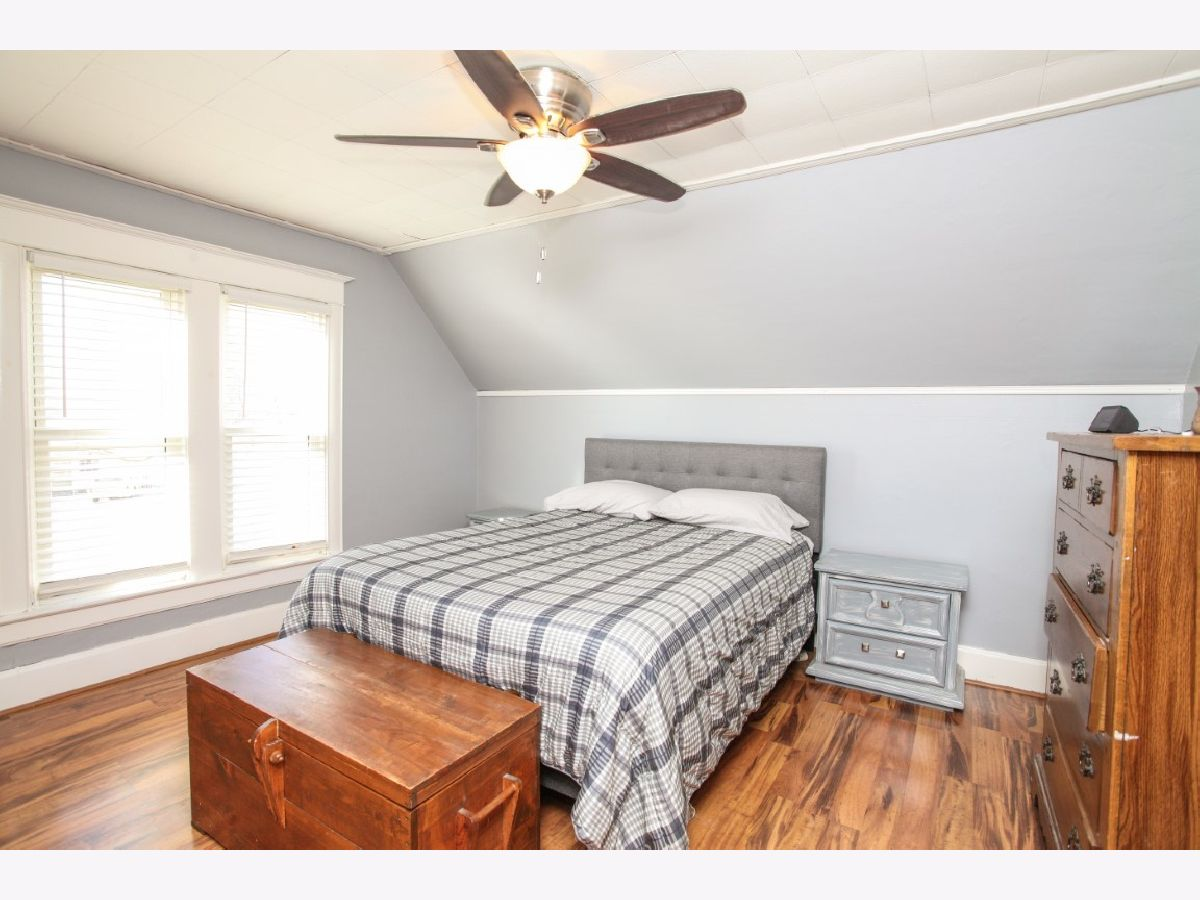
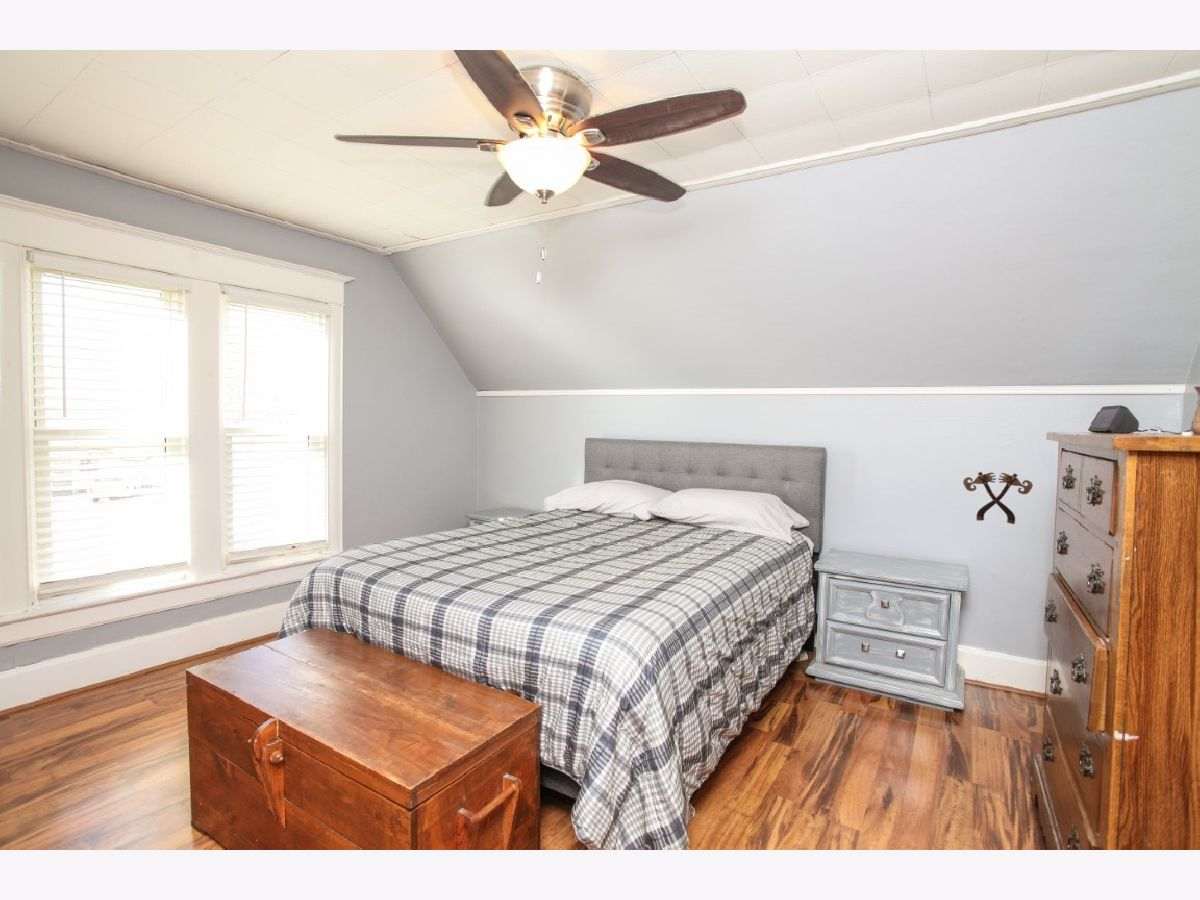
+ decorative ornament [962,471,1034,525]
